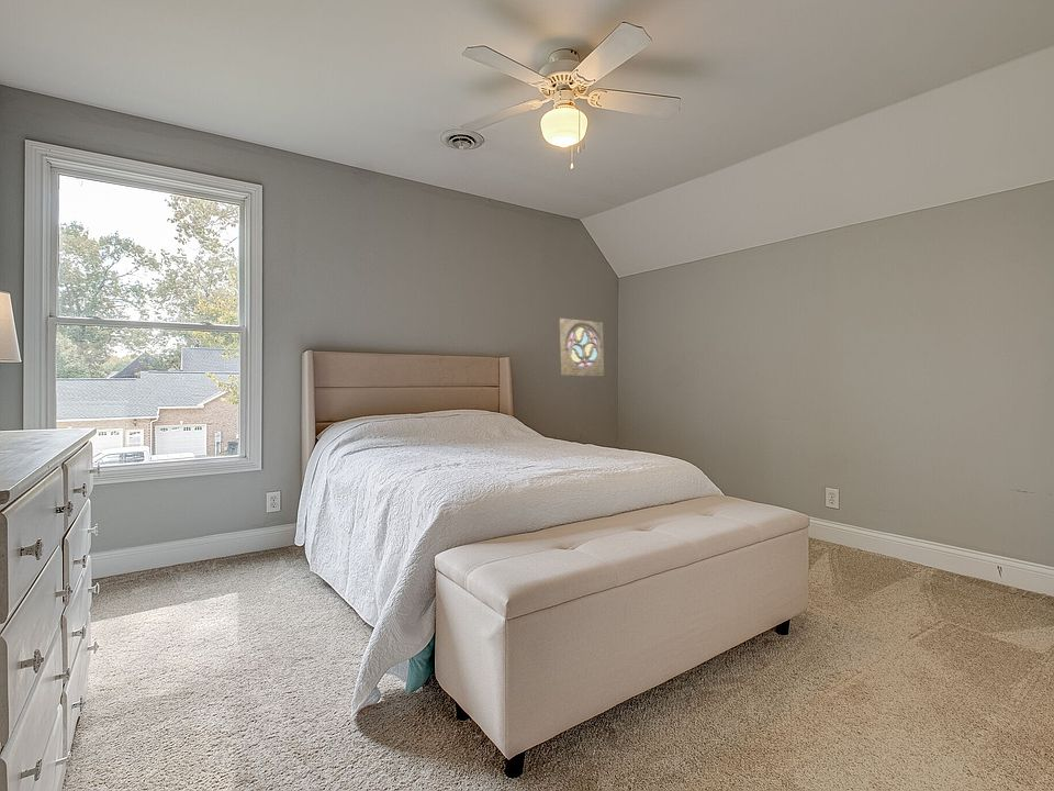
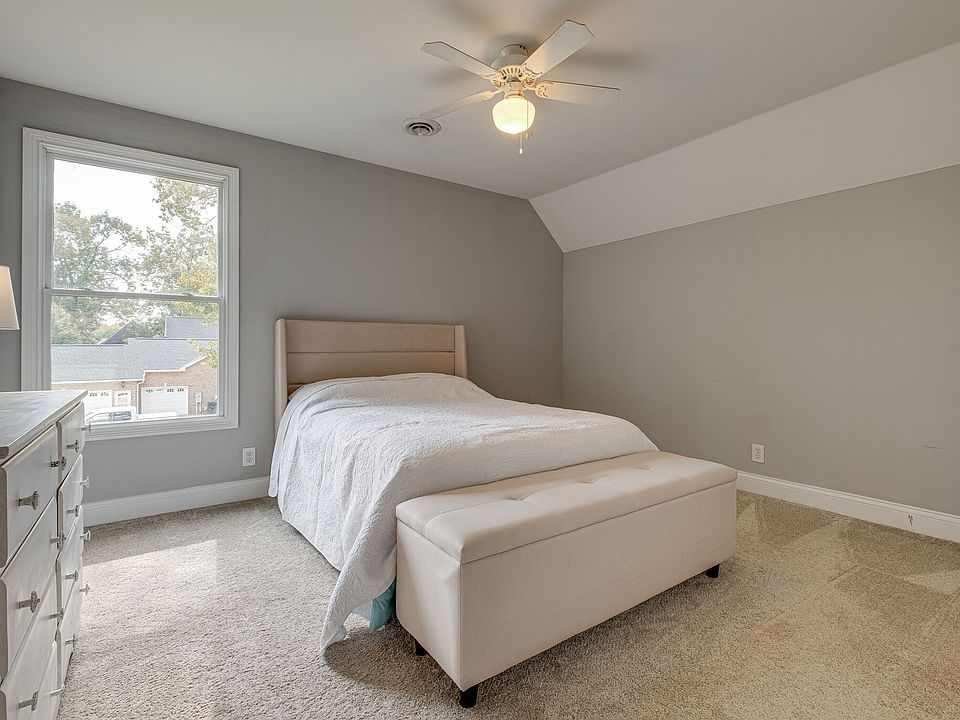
- wall ornament [559,317,605,377]
